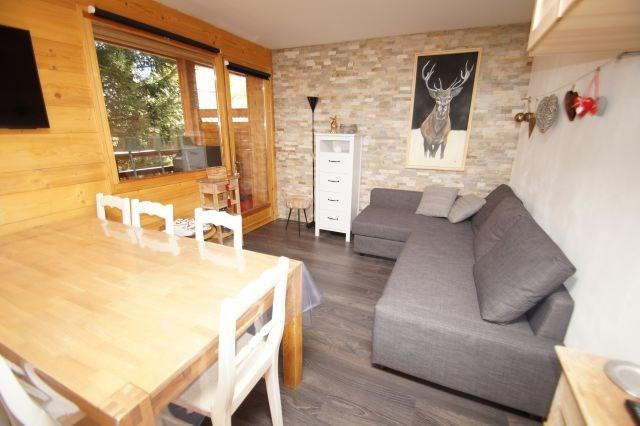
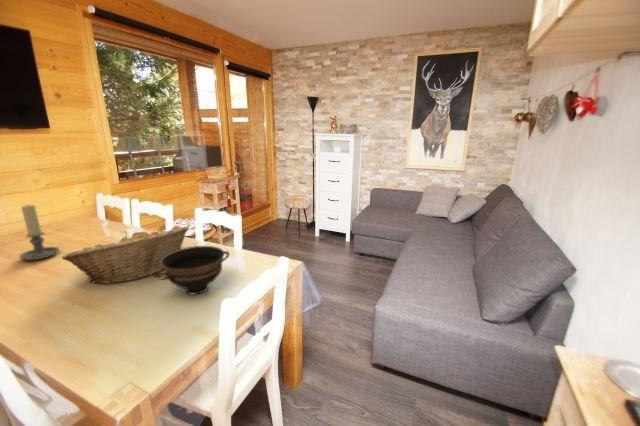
+ bowl [152,245,230,295]
+ fruit basket [61,225,190,284]
+ candle holder [19,204,60,261]
